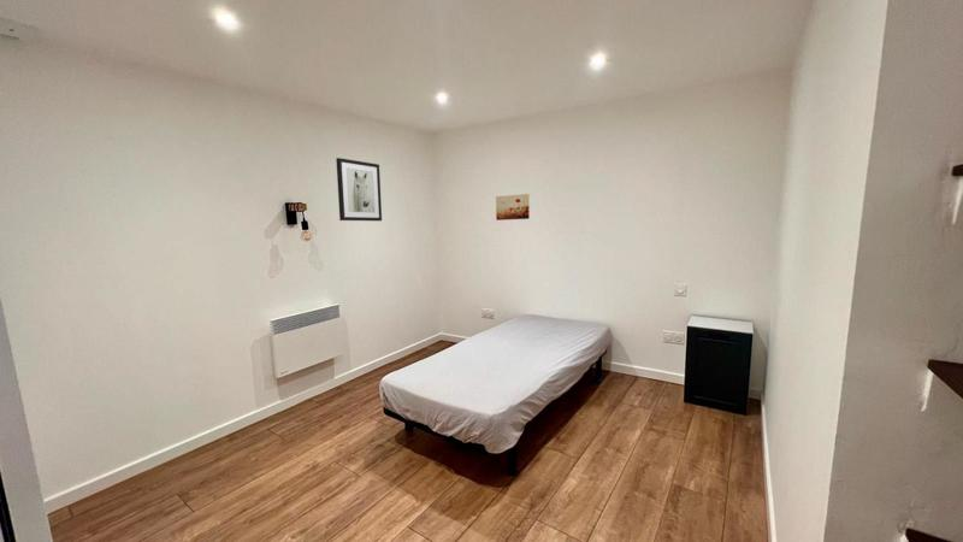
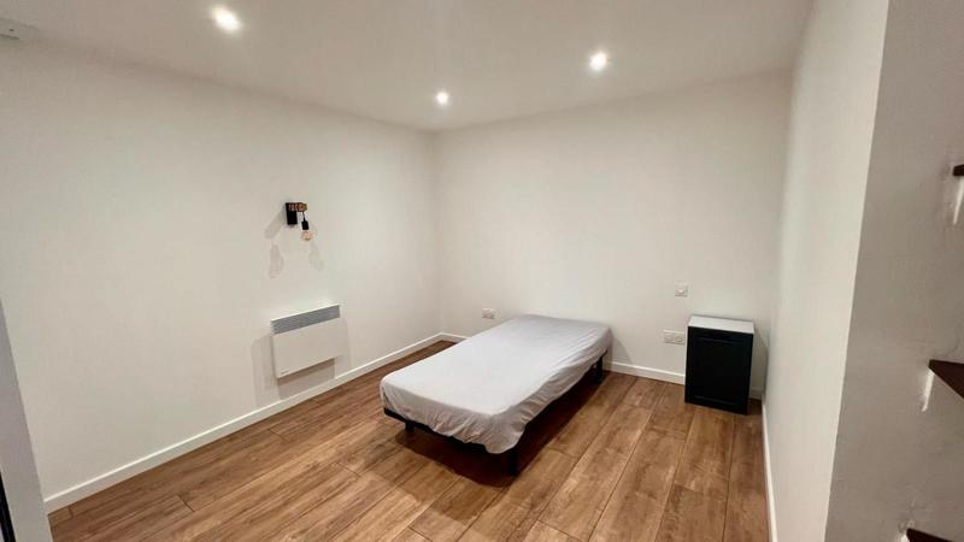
- wall art [335,157,383,222]
- wall art [495,193,531,222]
